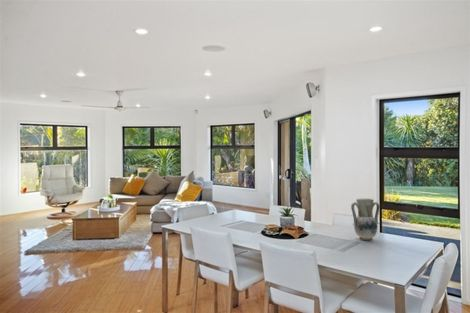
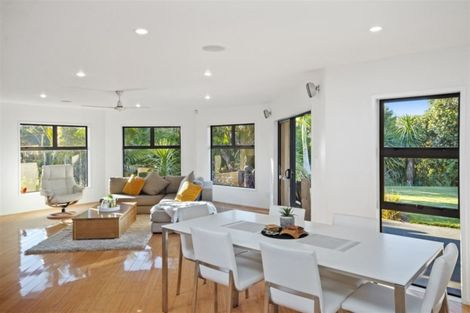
- vase [350,198,381,241]
